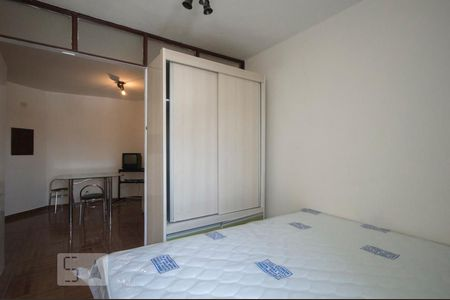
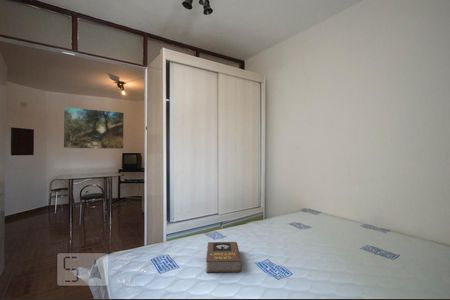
+ book [205,241,243,273]
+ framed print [63,106,125,150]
